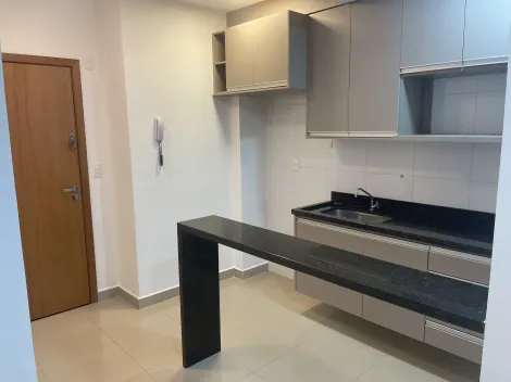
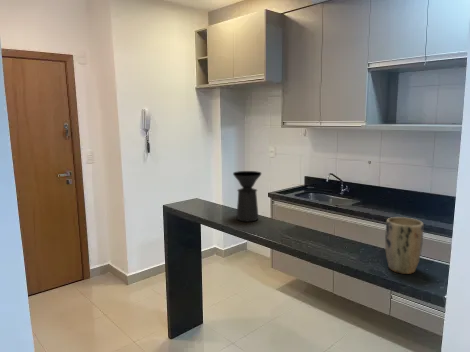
+ plant pot [384,216,424,275]
+ coffee maker [232,170,262,223]
